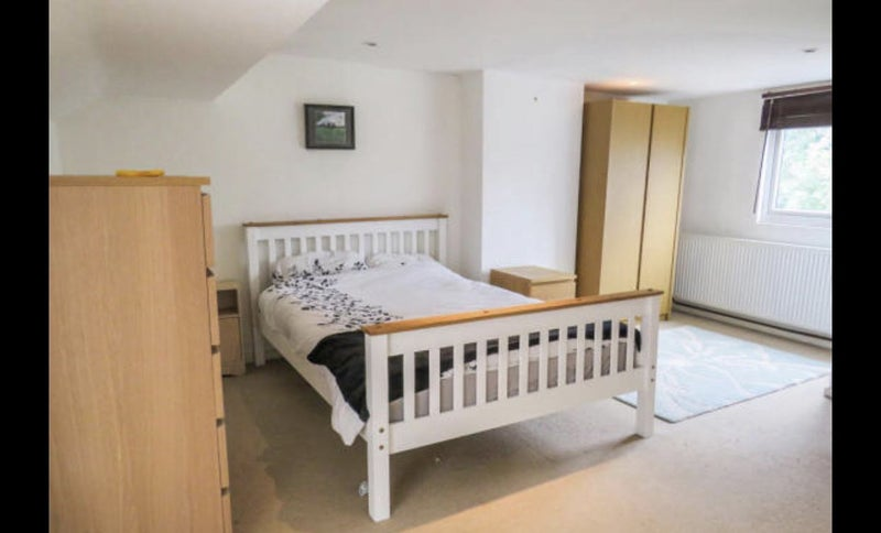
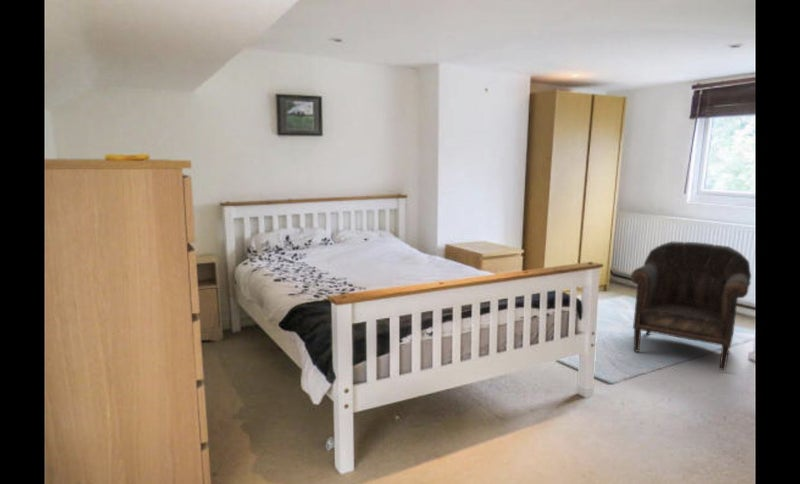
+ armchair [630,240,752,371]
